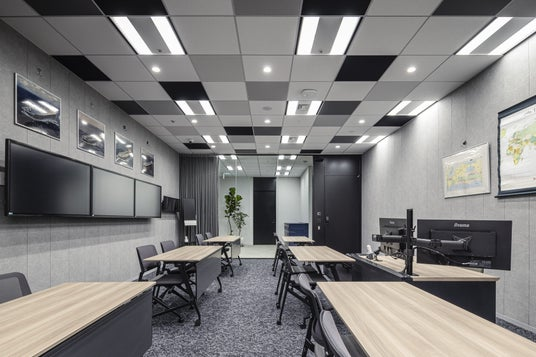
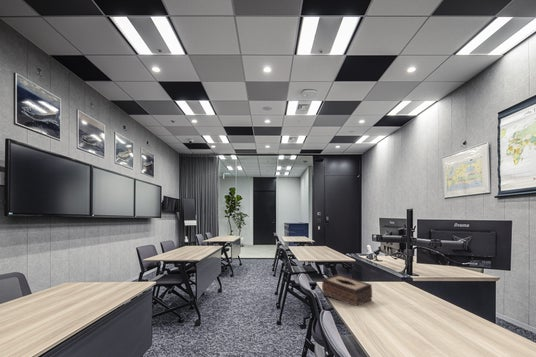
+ tissue box [321,273,373,307]
